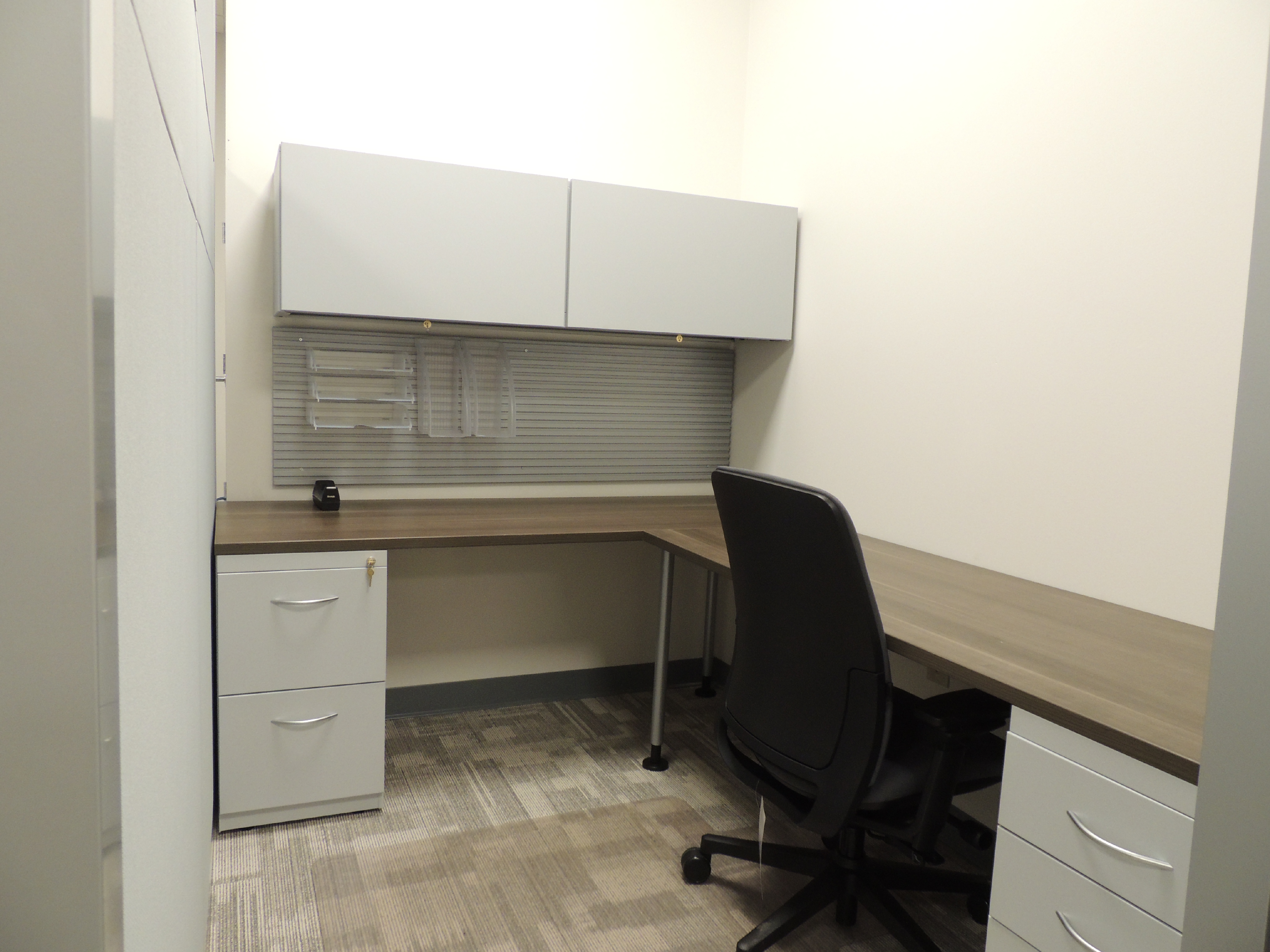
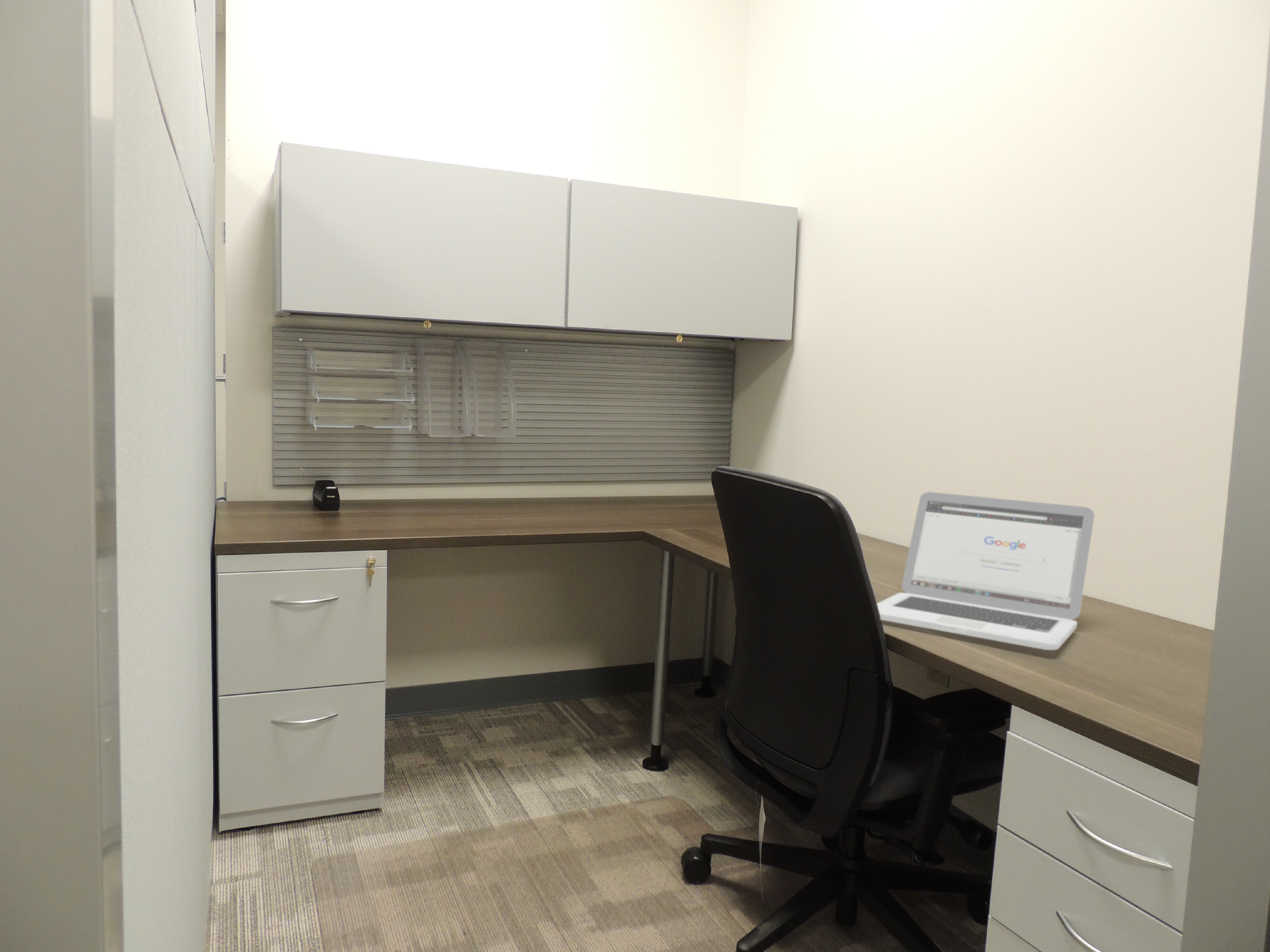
+ laptop [877,491,1095,650]
